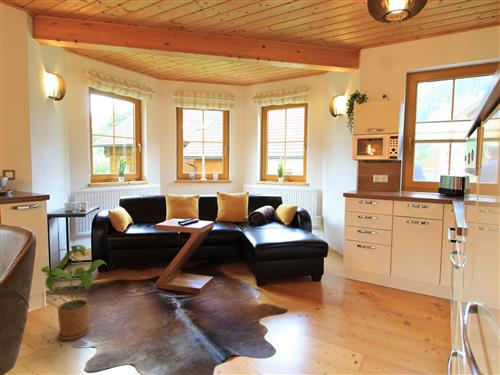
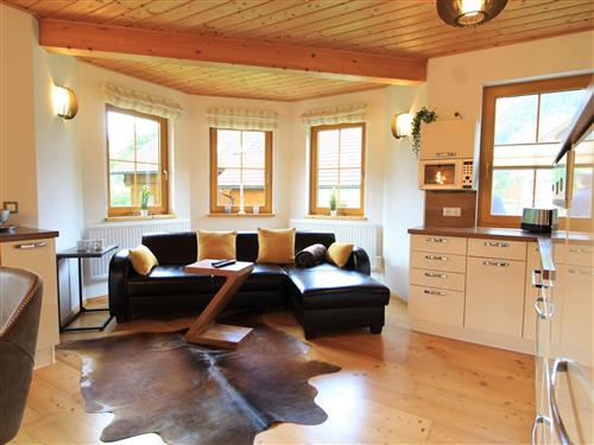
- house plant [40,244,107,341]
